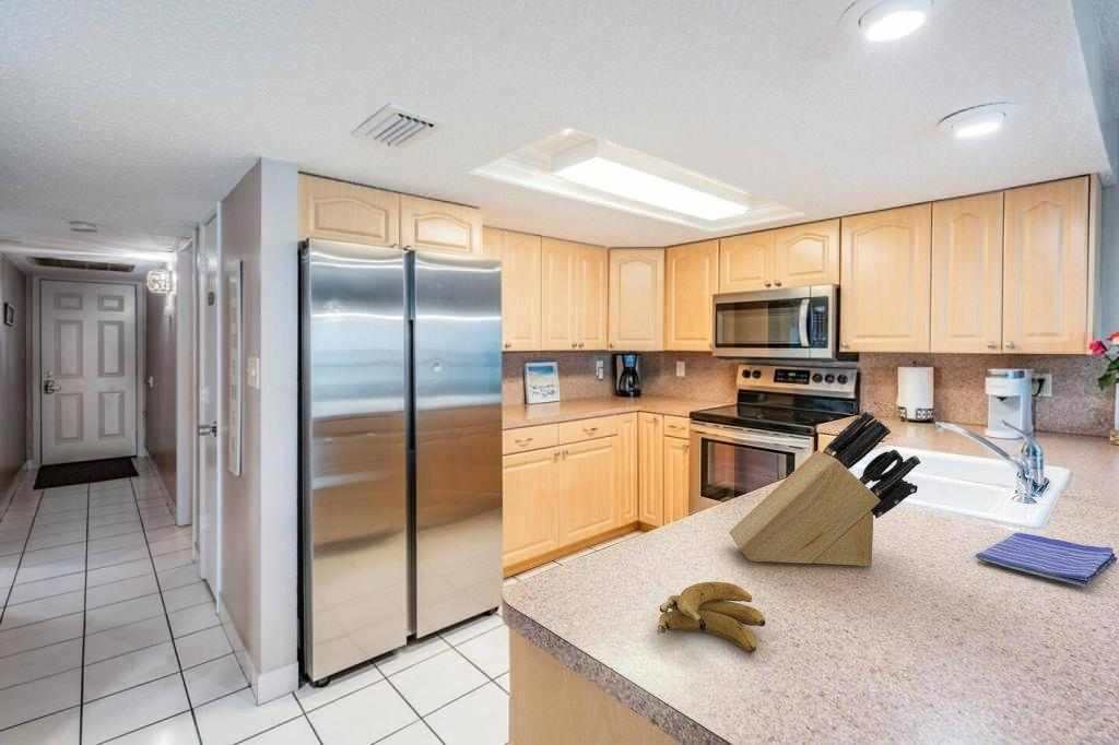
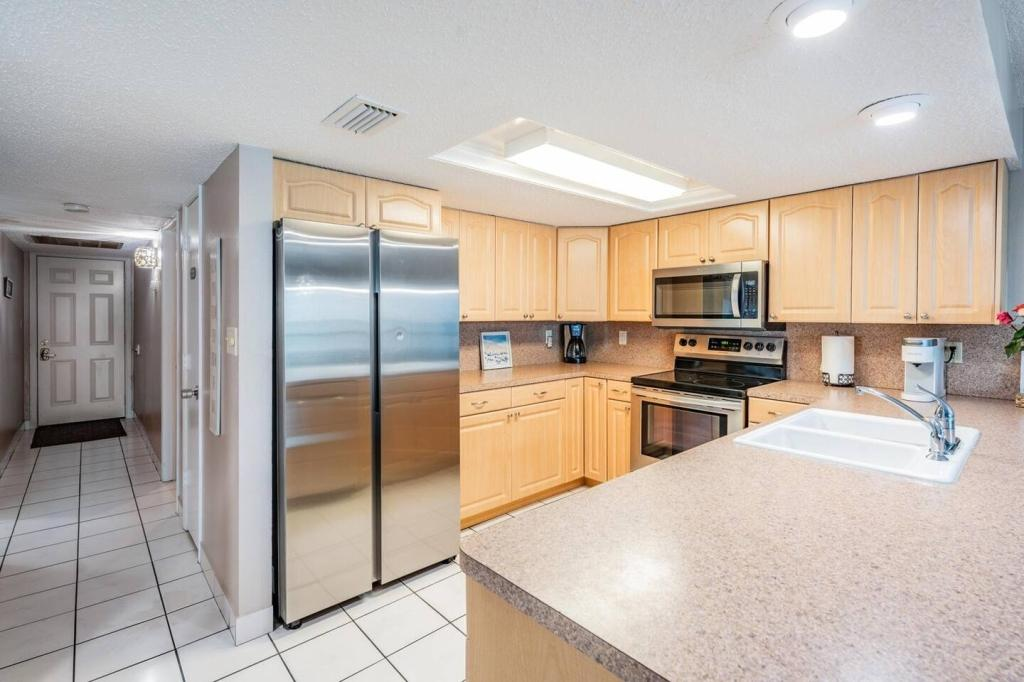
- knife block [728,410,922,568]
- dish towel [974,532,1119,588]
- banana [656,580,767,654]
